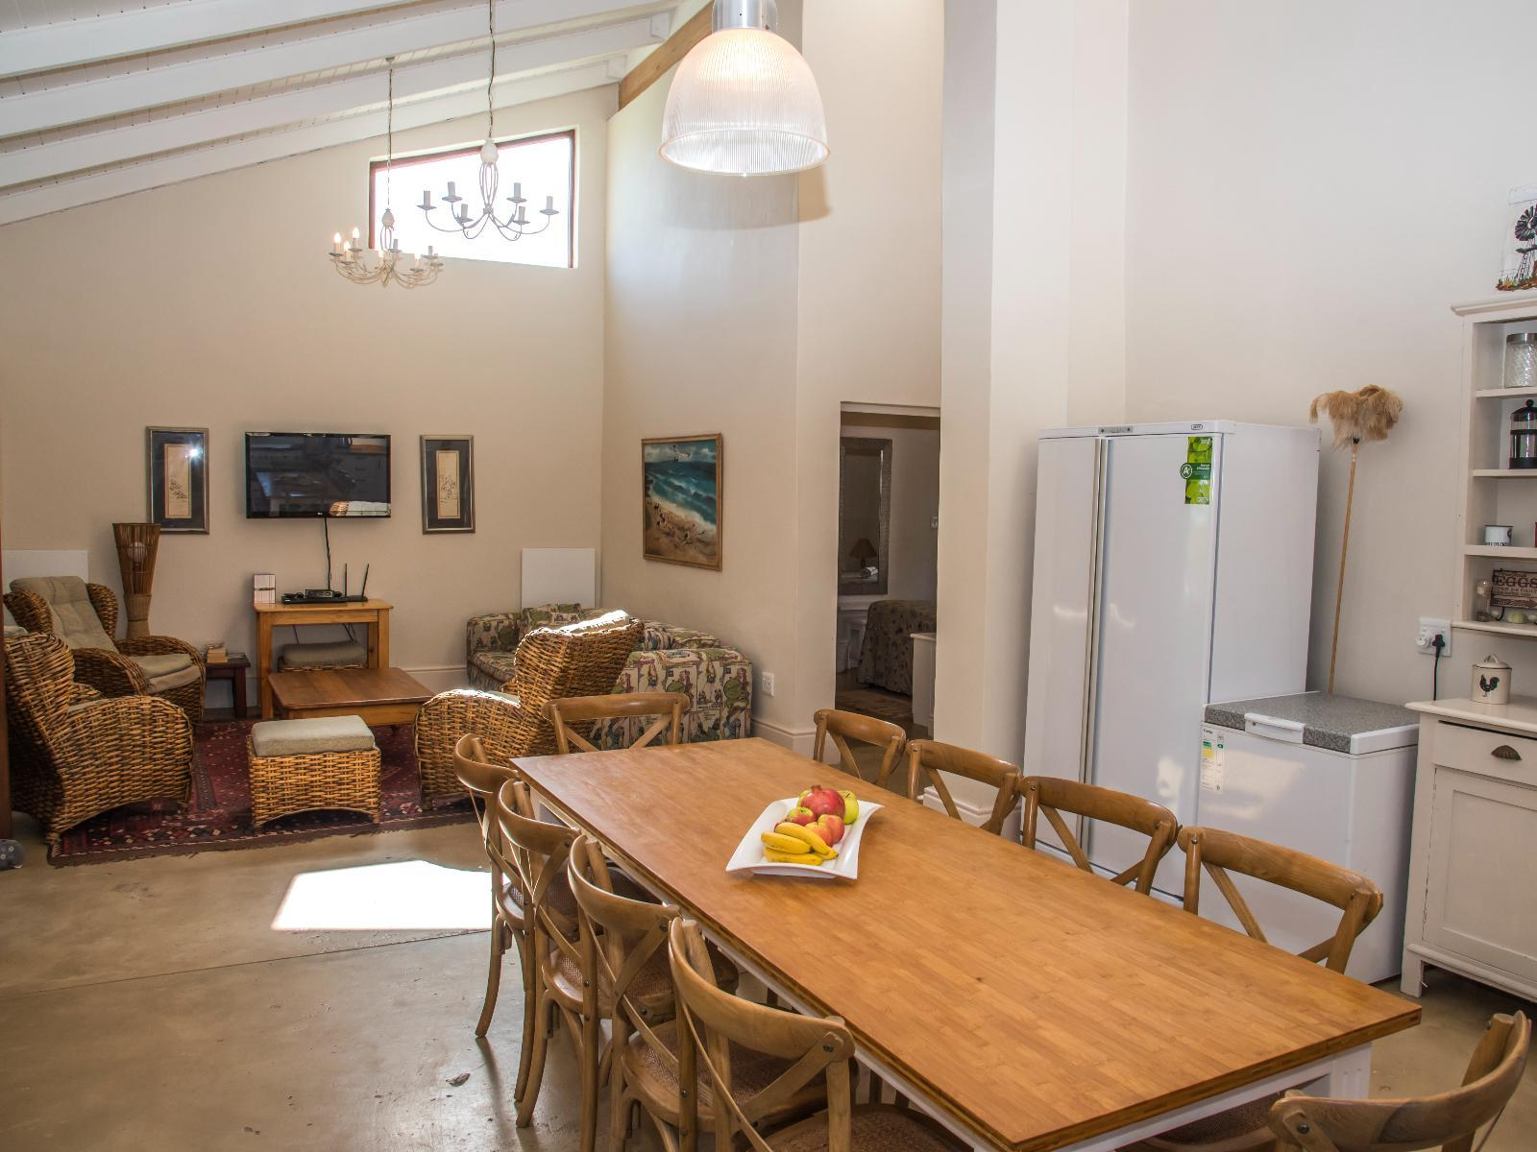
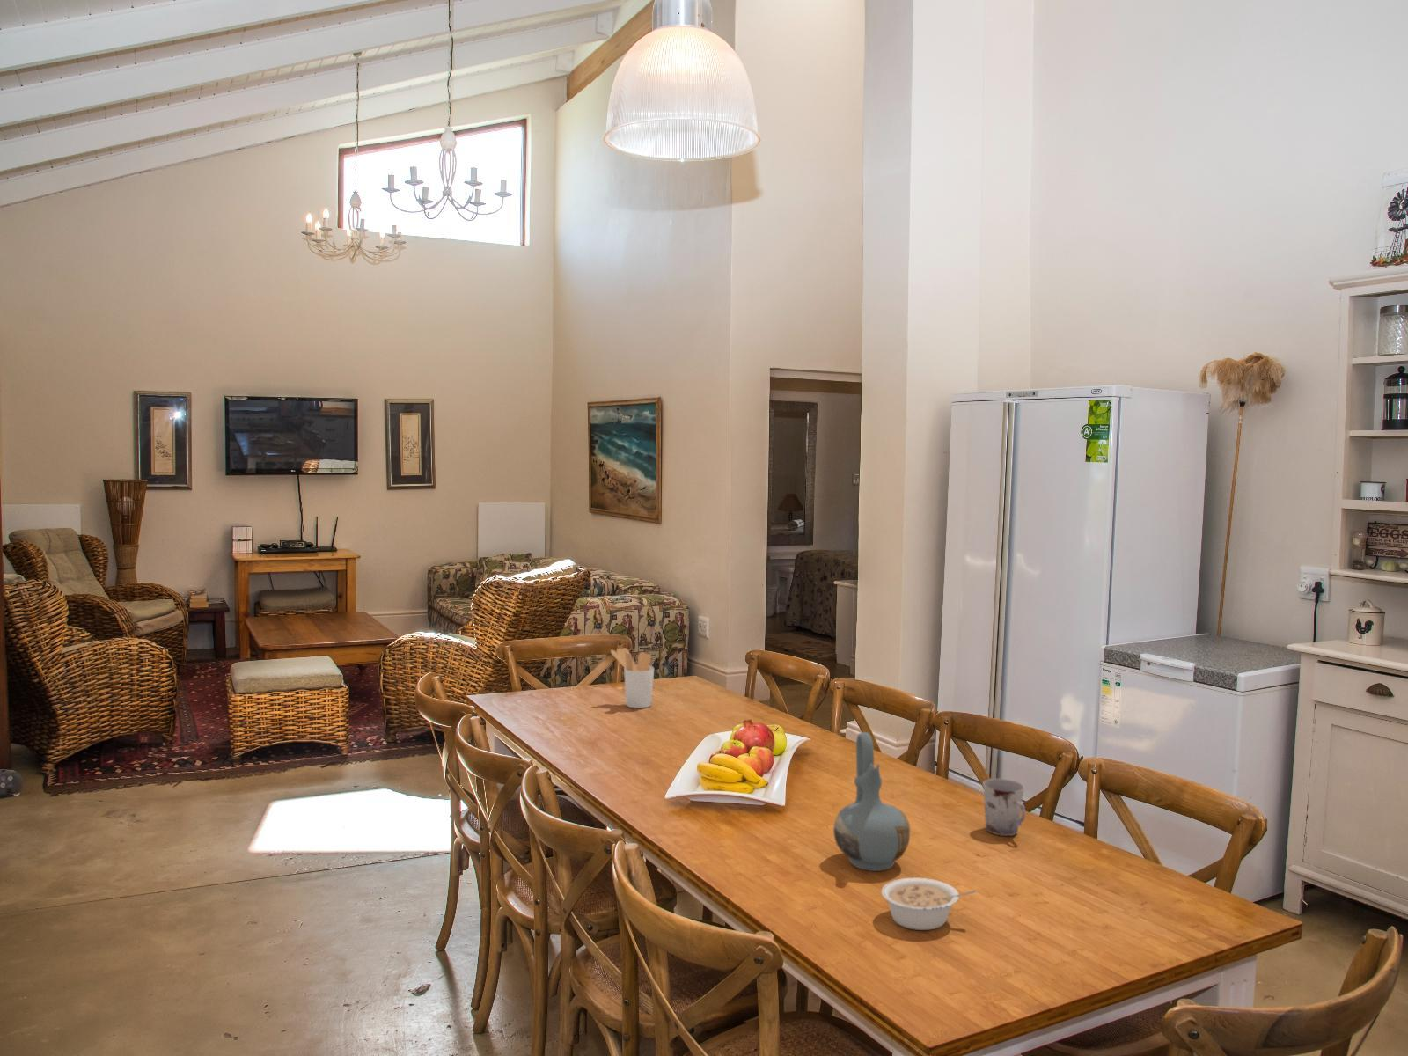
+ legume [881,877,977,931]
+ utensil holder [610,647,655,709]
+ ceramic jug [833,731,911,872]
+ cup [982,778,1027,836]
